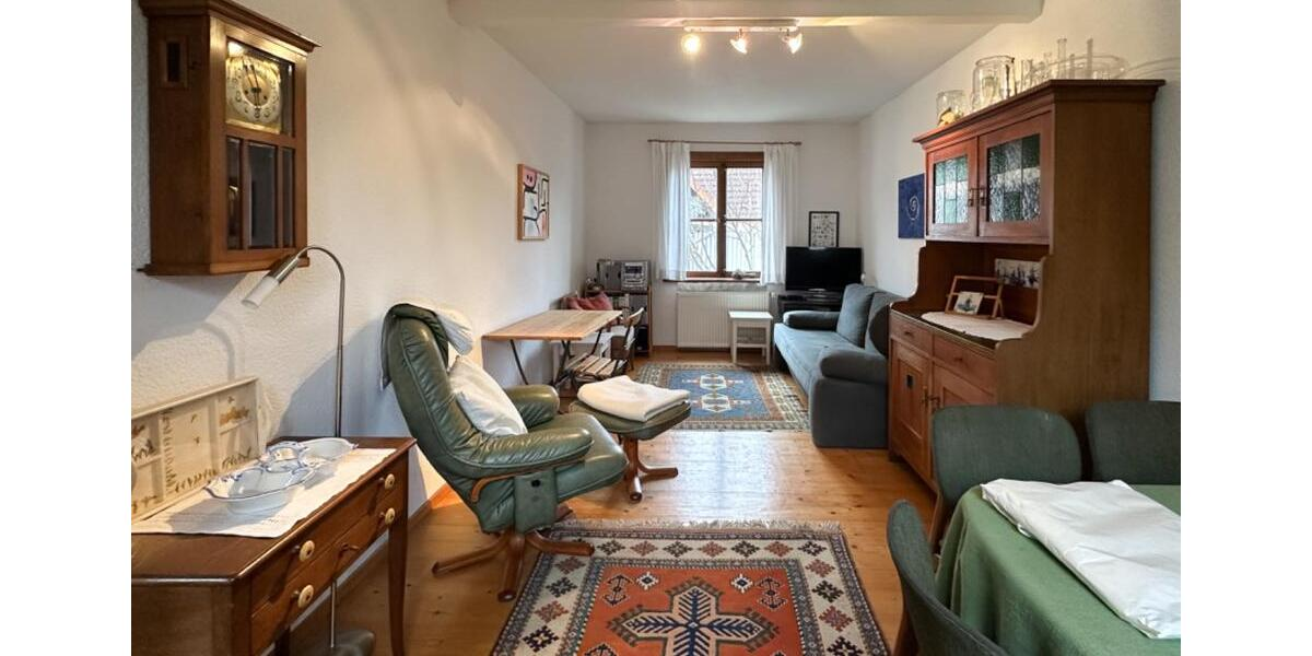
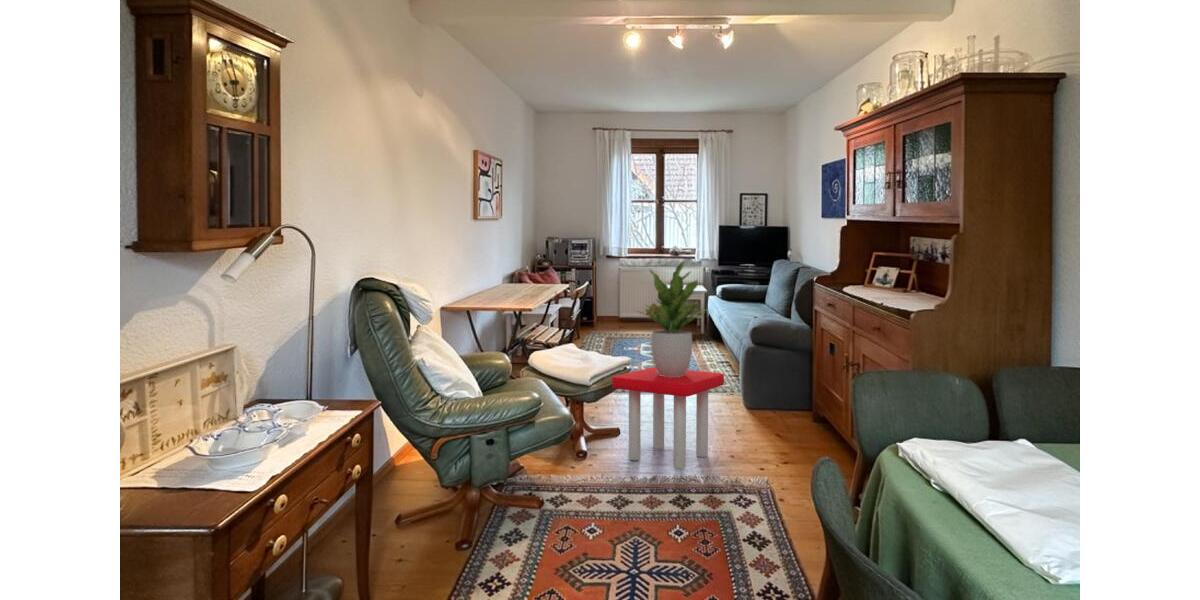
+ stool [611,366,725,470]
+ potted plant [636,261,711,377]
